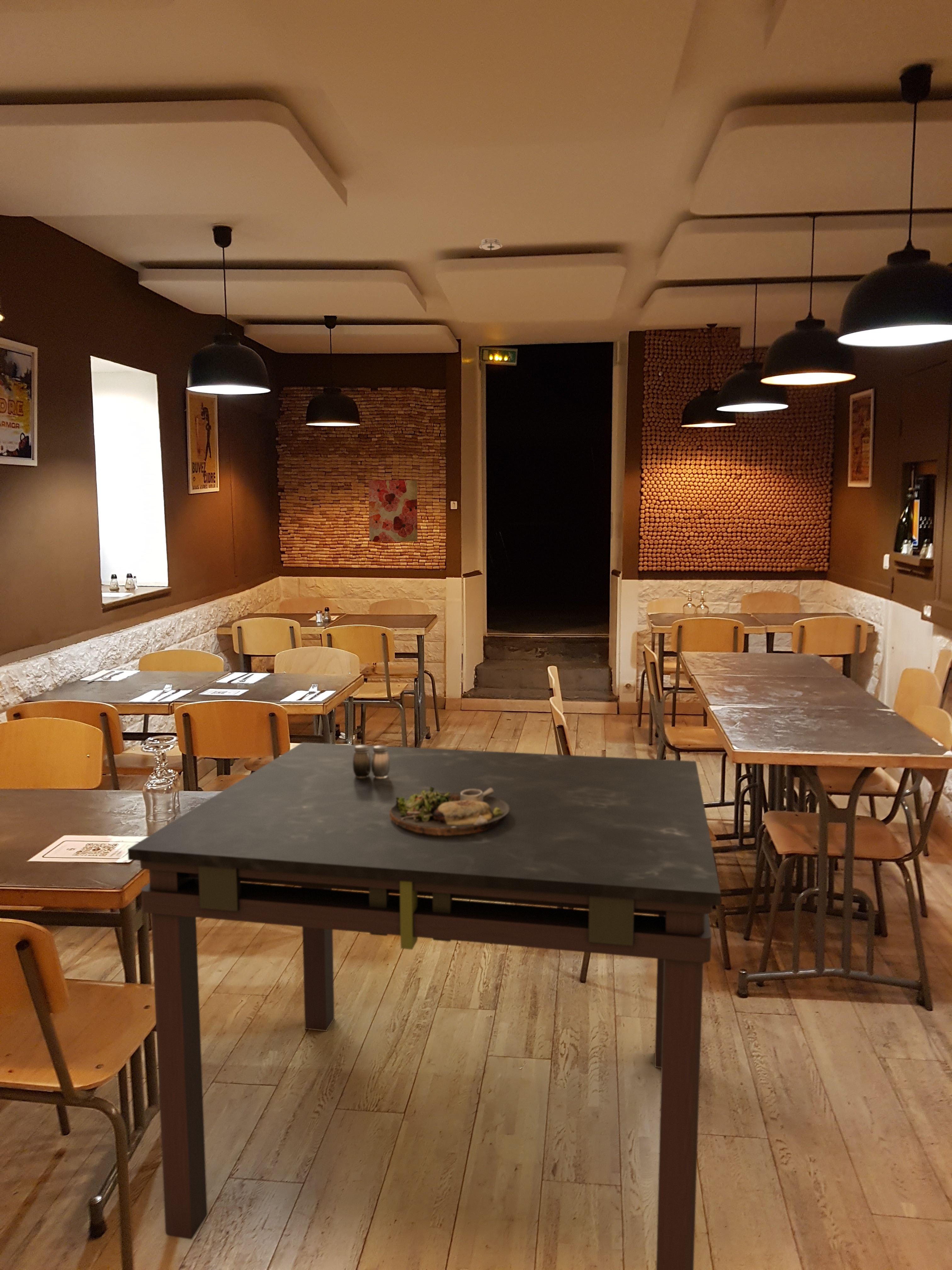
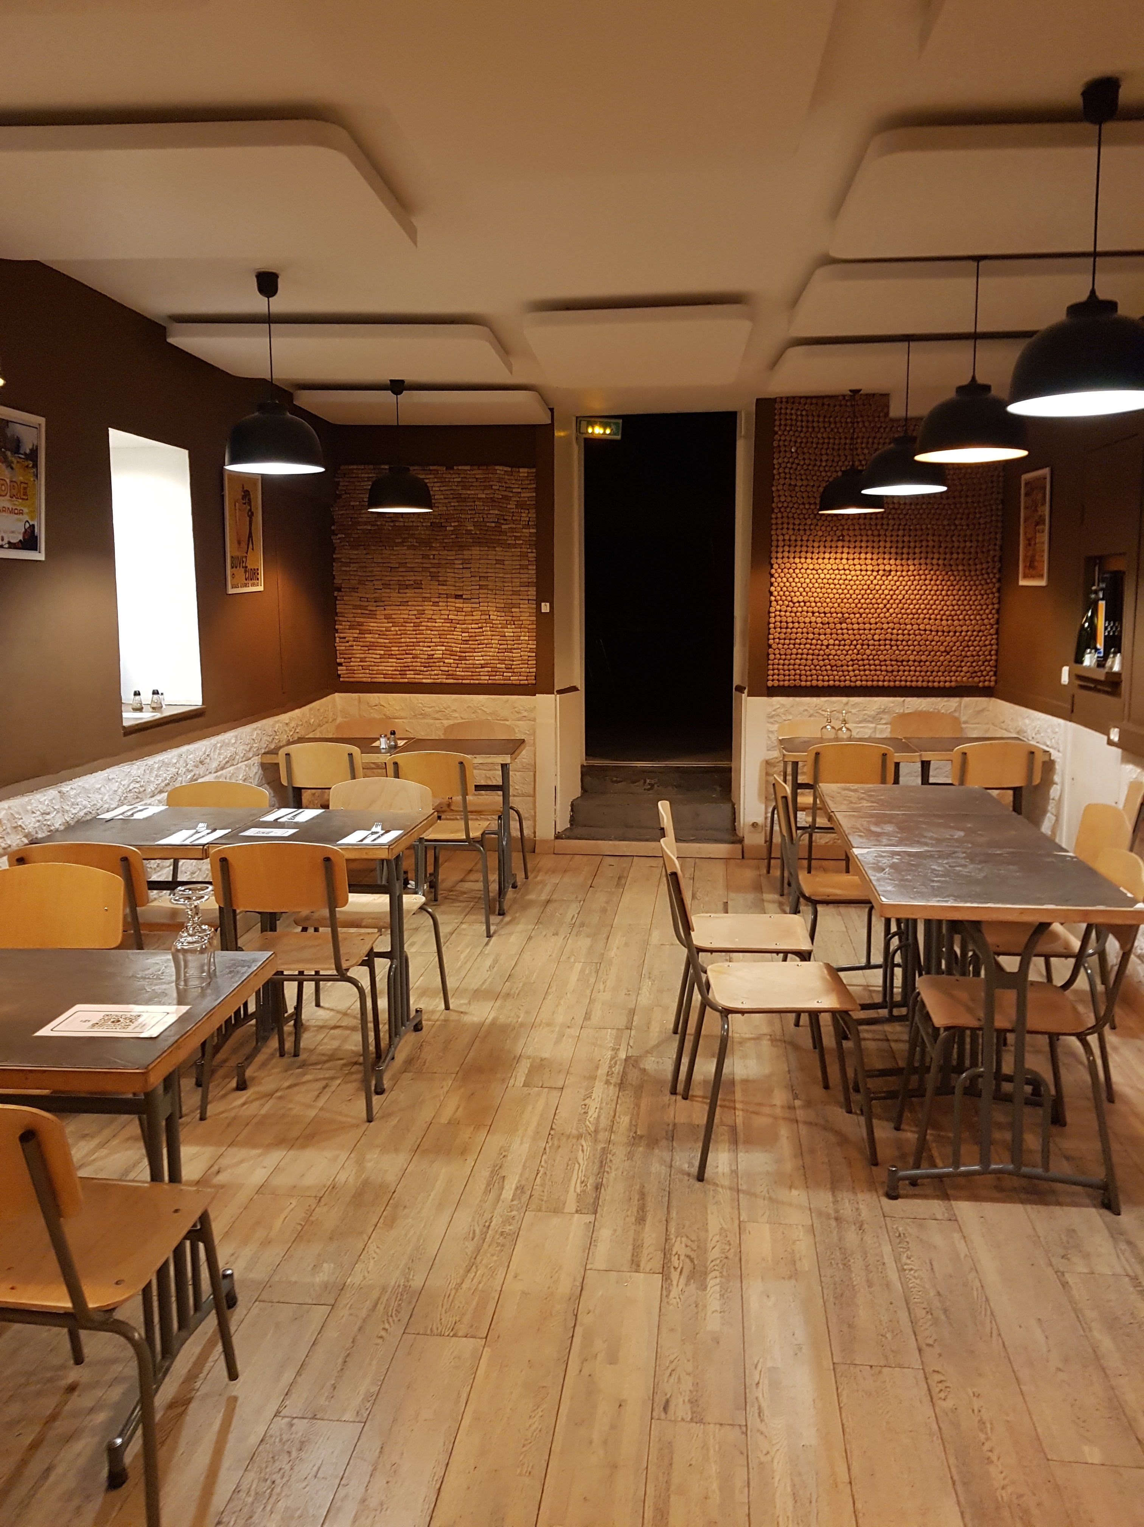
- smoke detector [478,238,503,251]
- dining table [127,742,721,1270]
- wall art [368,480,418,542]
- dinner plate [390,787,510,835]
- salt and pepper shaker [353,745,390,778]
